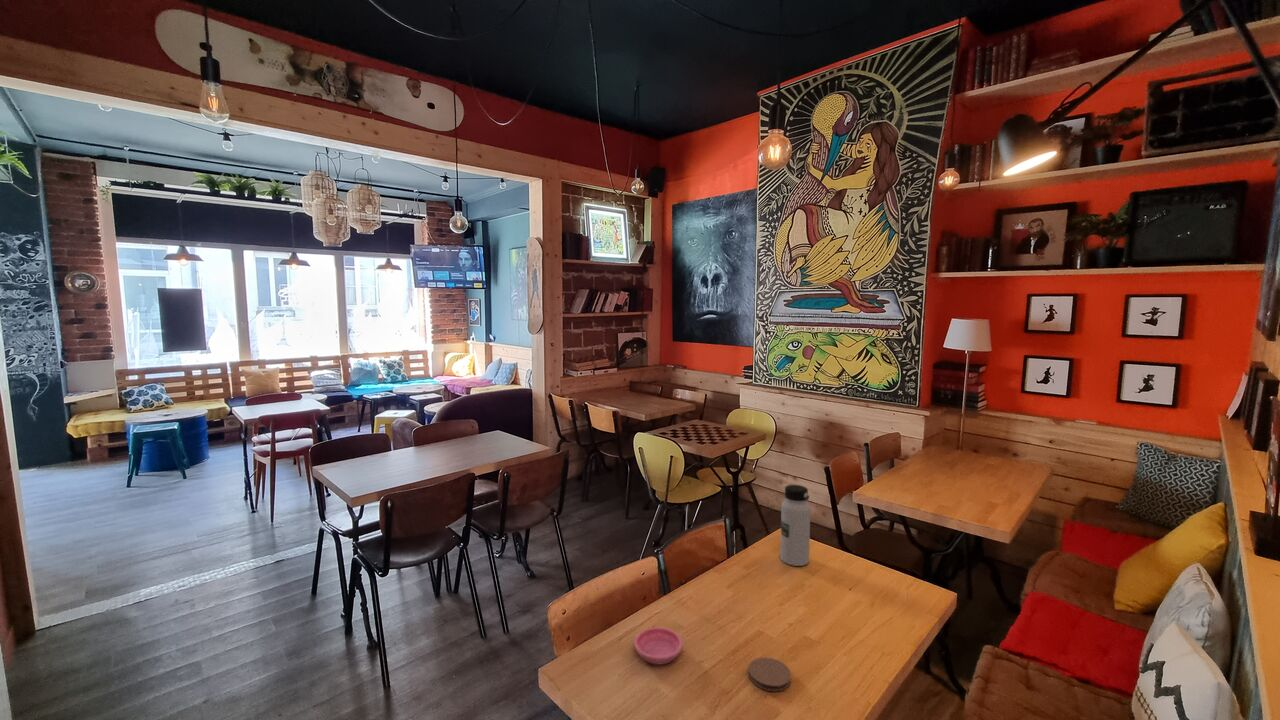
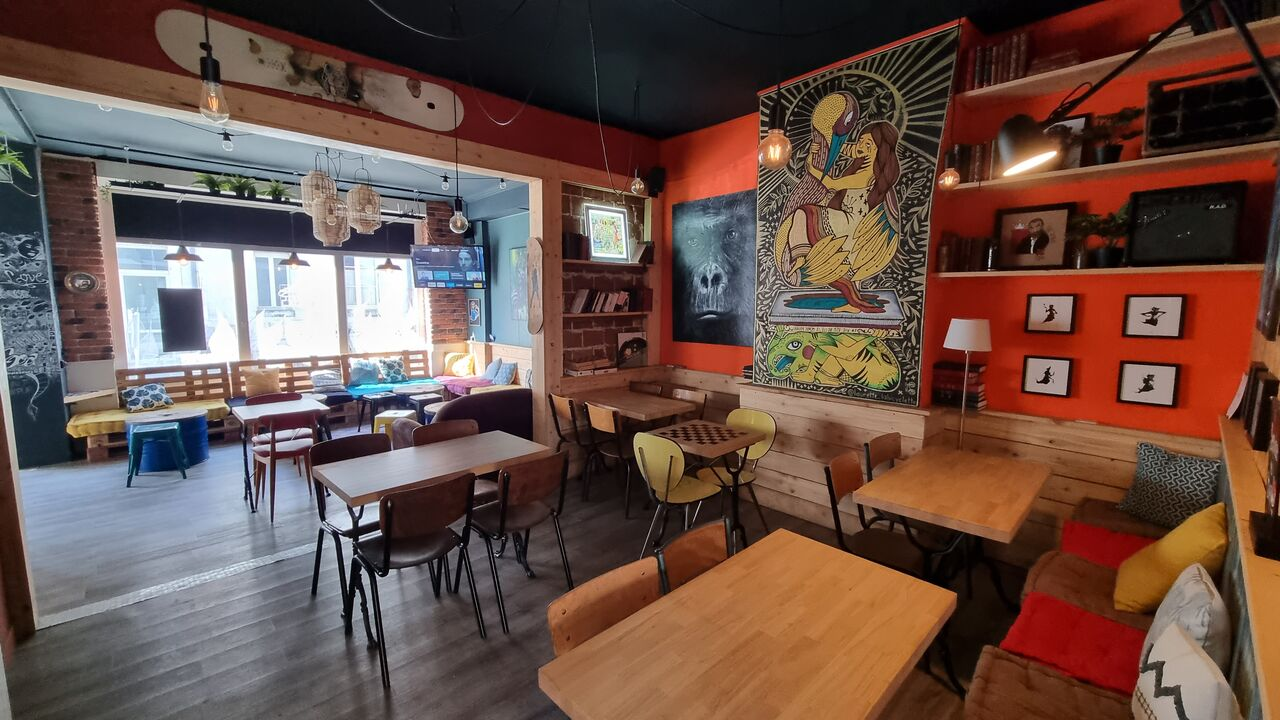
- saucer [633,626,684,665]
- coaster [748,656,792,692]
- water bottle [779,484,812,567]
